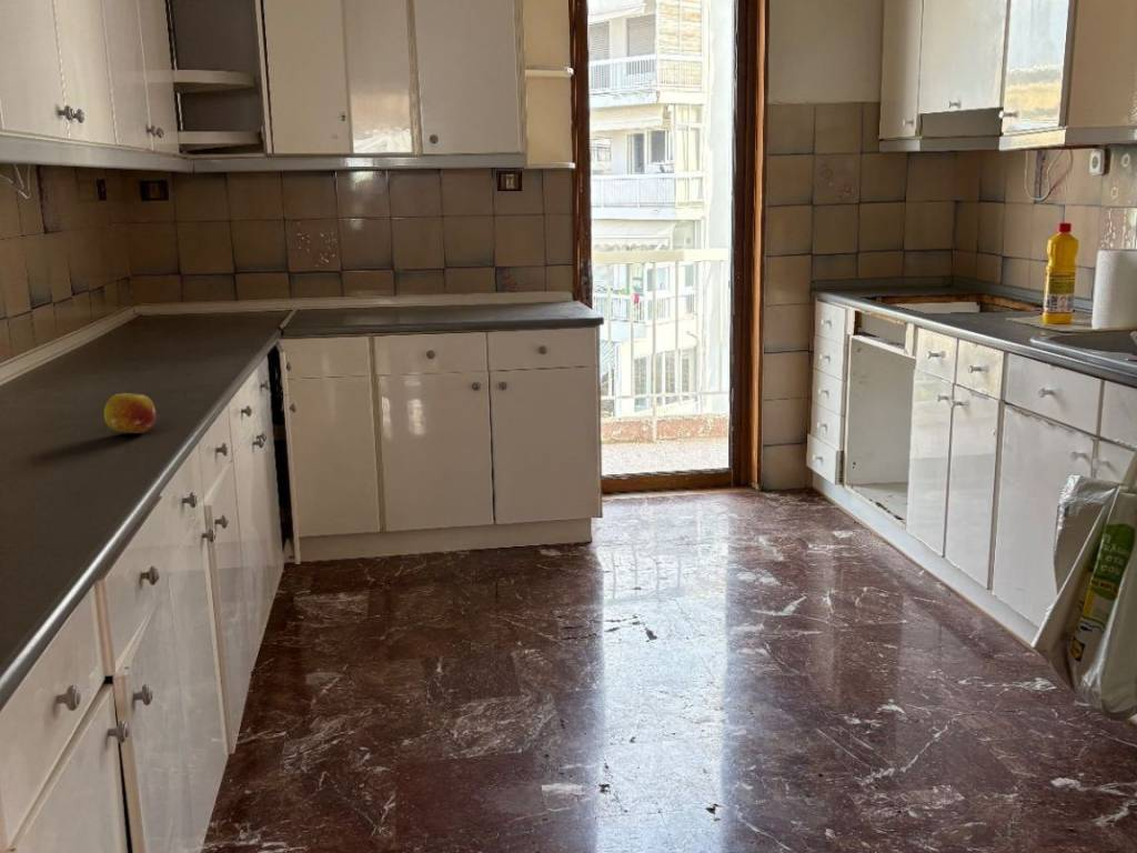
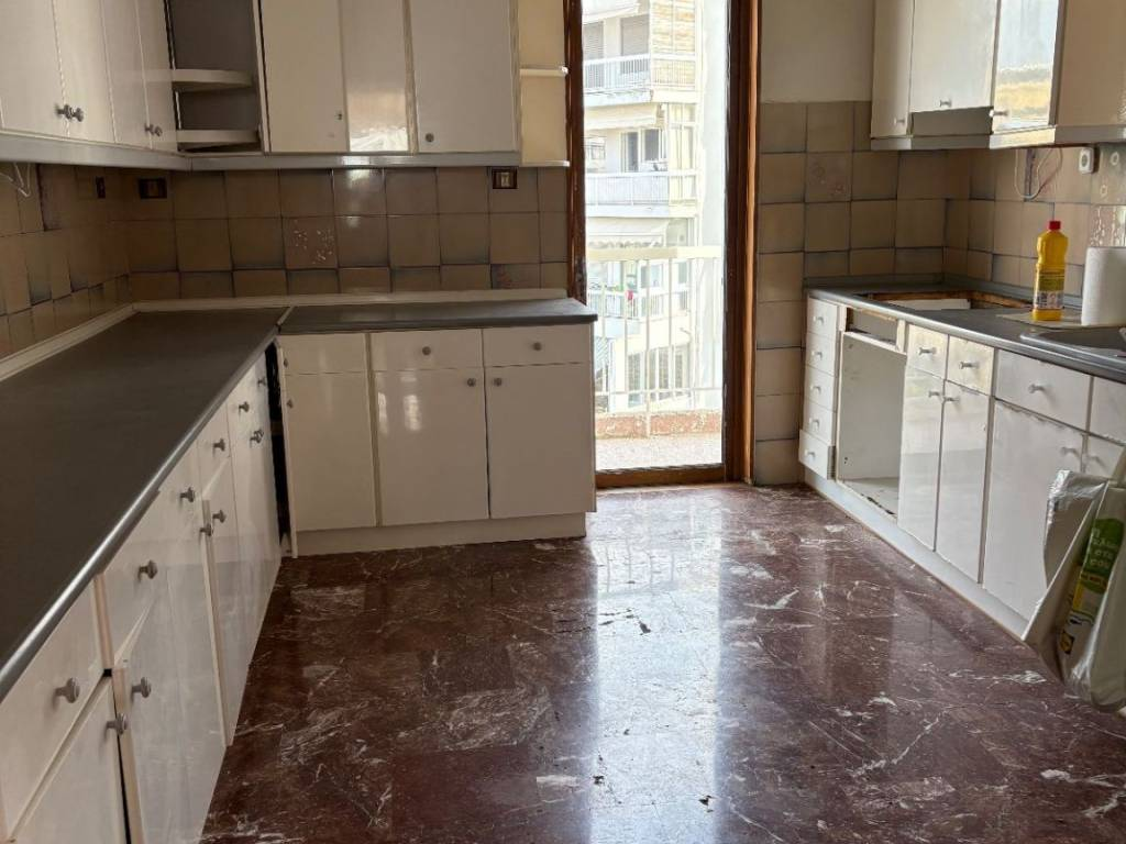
- fruit [103,392,158,434]
